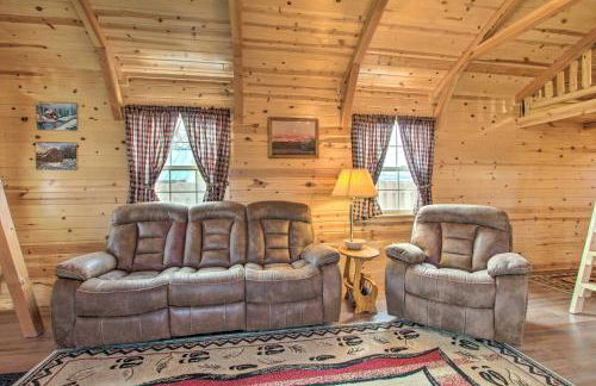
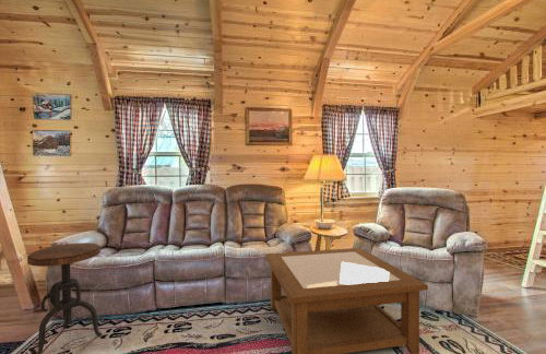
+ side table [26,241,103,354]
+ coffee table [264,247,429,354]
